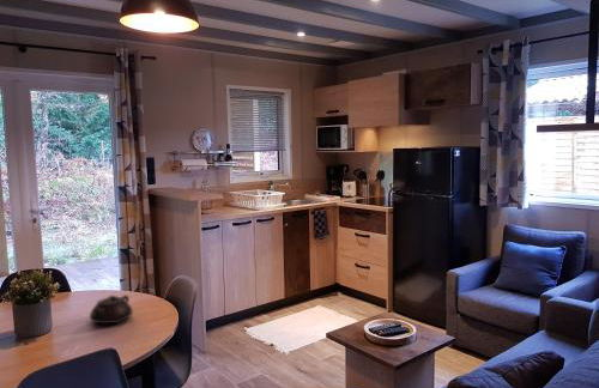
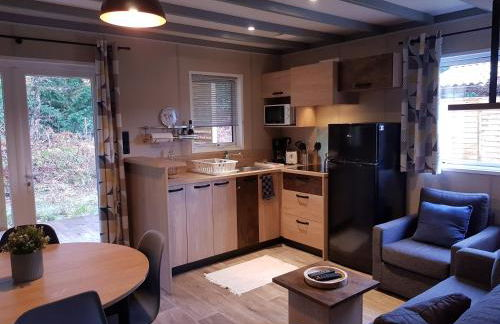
- teapot [89,293,134,325]
